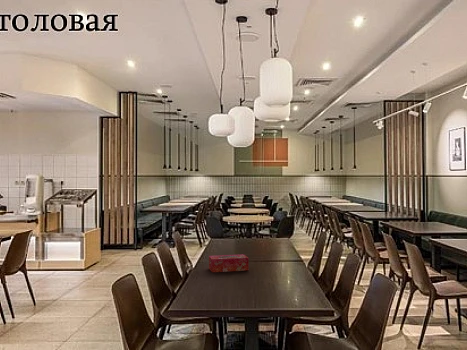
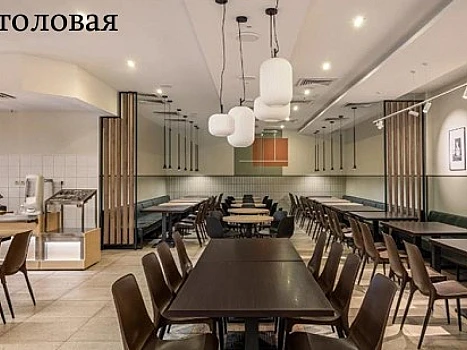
- tissue box [208,253,250,273]
